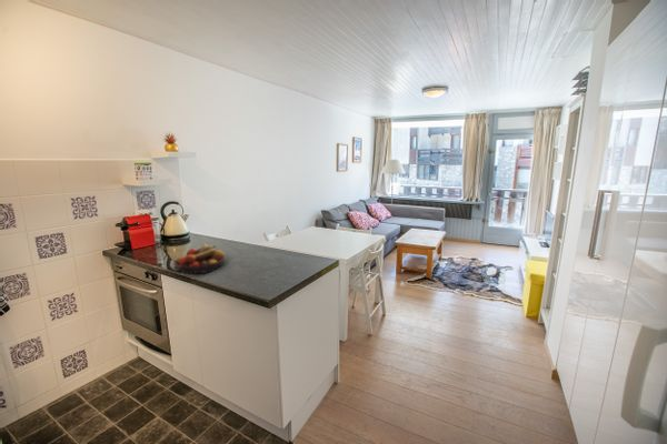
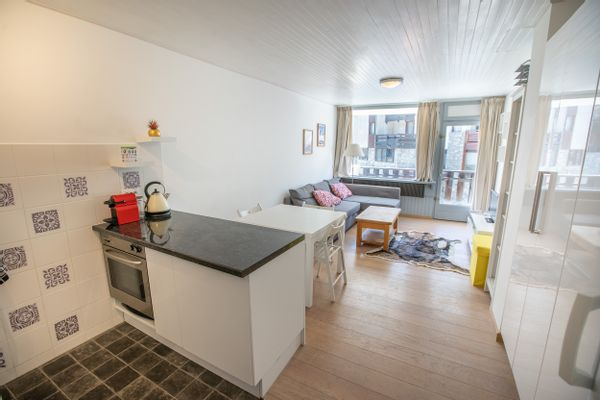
- fruit bowl [172,242,226,275]
